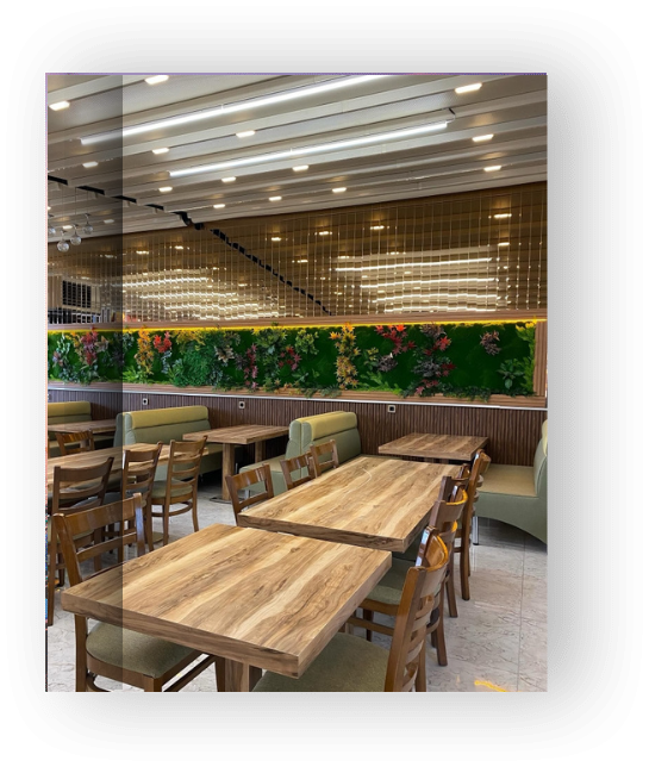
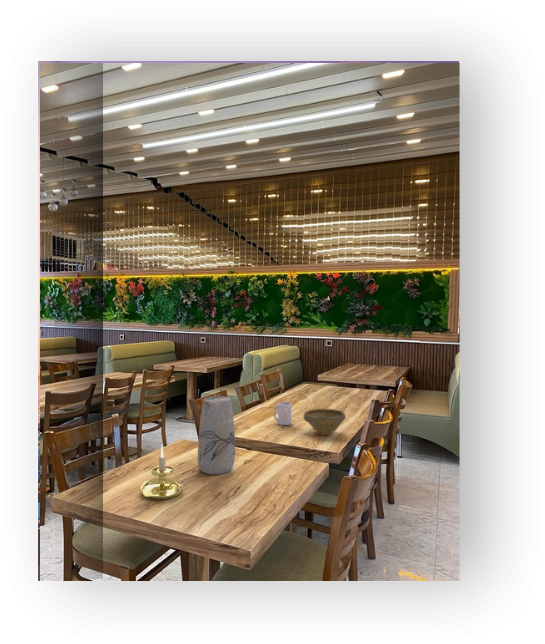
+ vase [197,395,236,476]
+ mug [273,401,292,426]
+ candle holder [140,445,184,501]
+ bowl [302,407,347,436]
